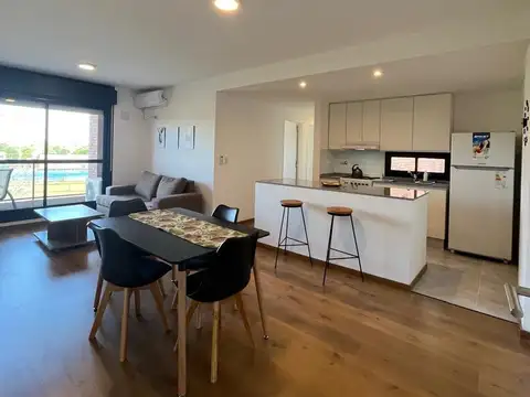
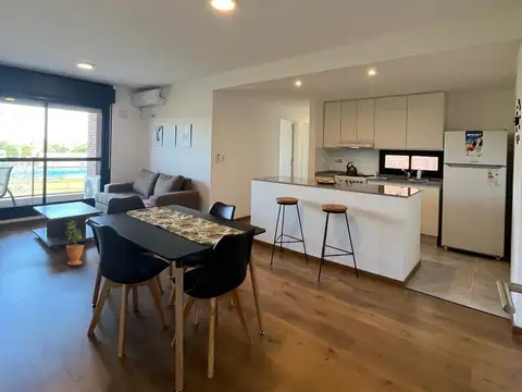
+ potted plant [63,219,85,266]
